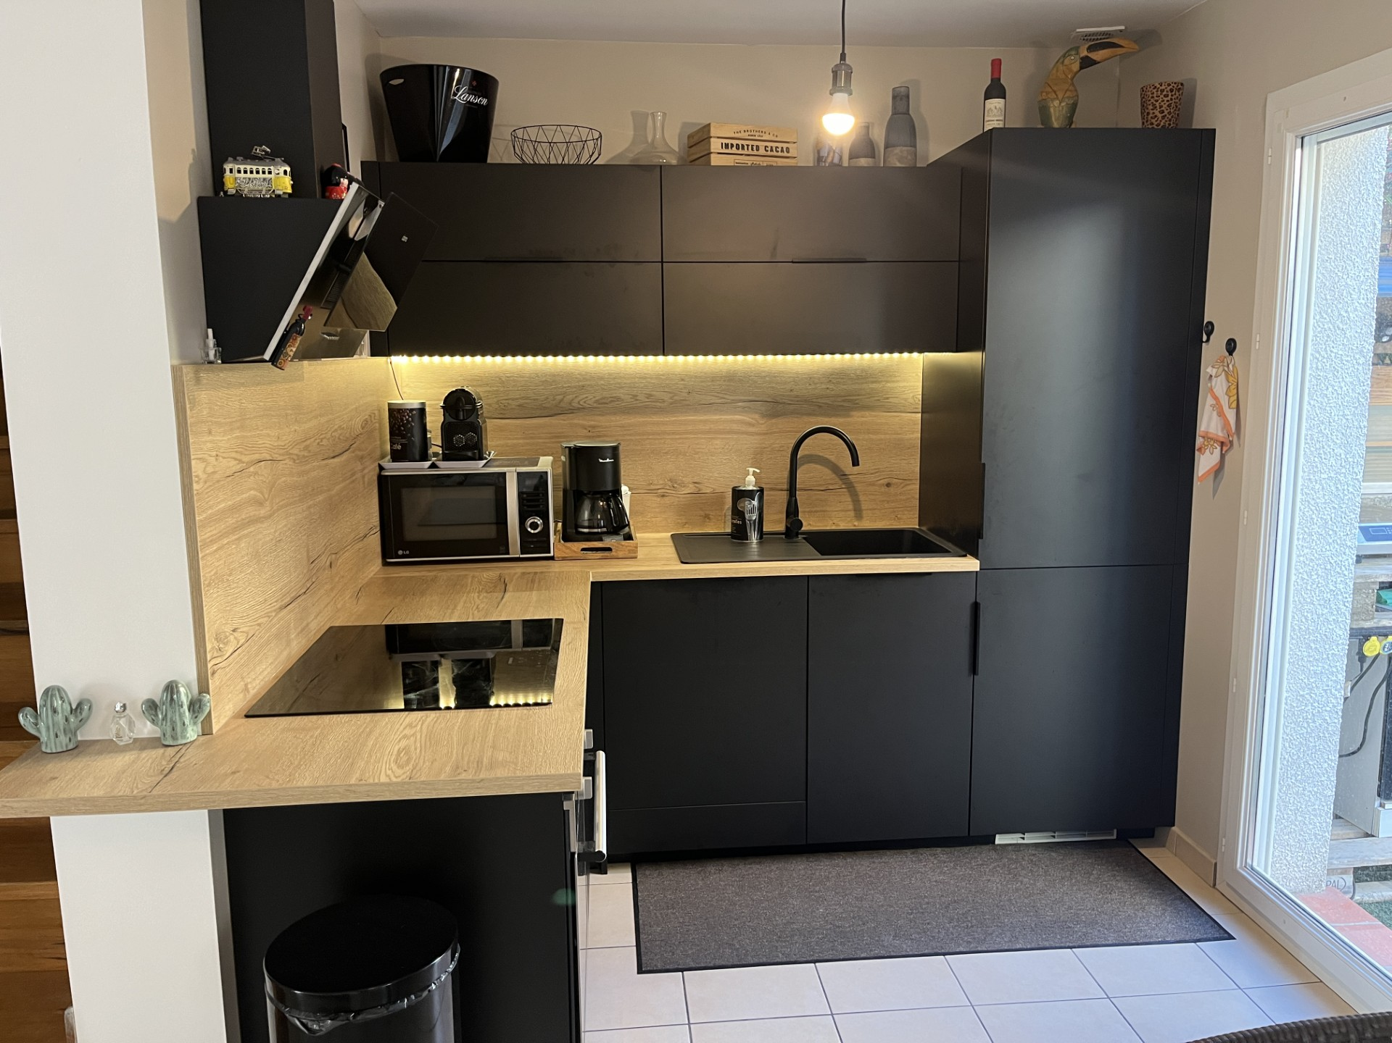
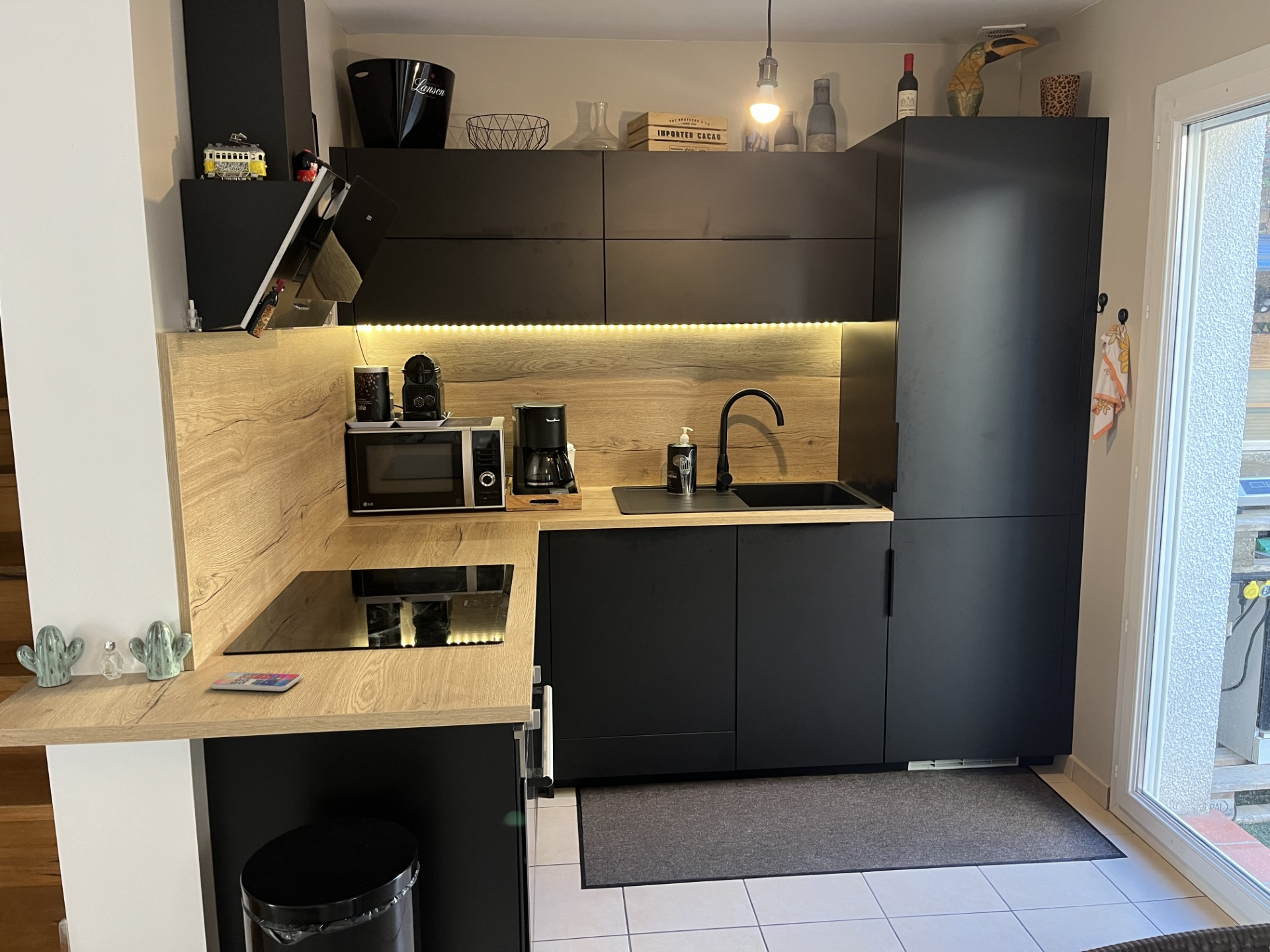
+ smartphone [210,672,302,692]
